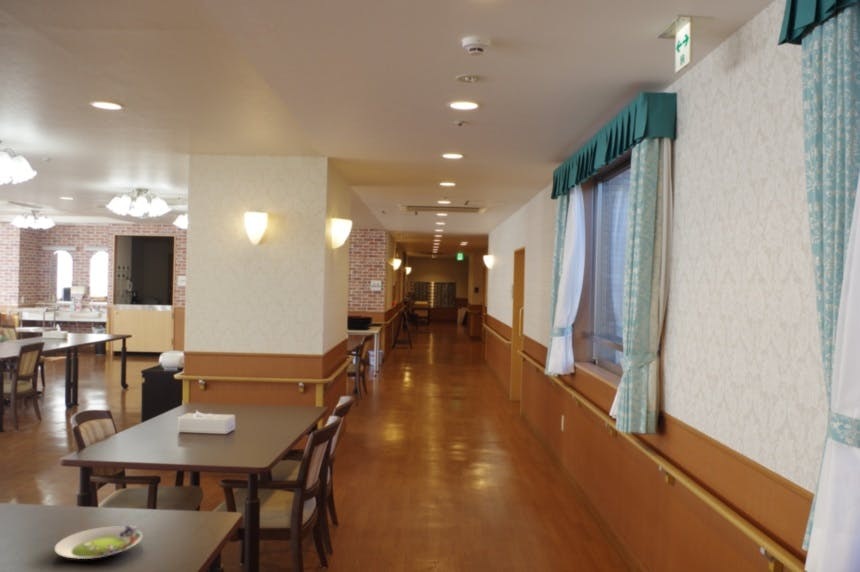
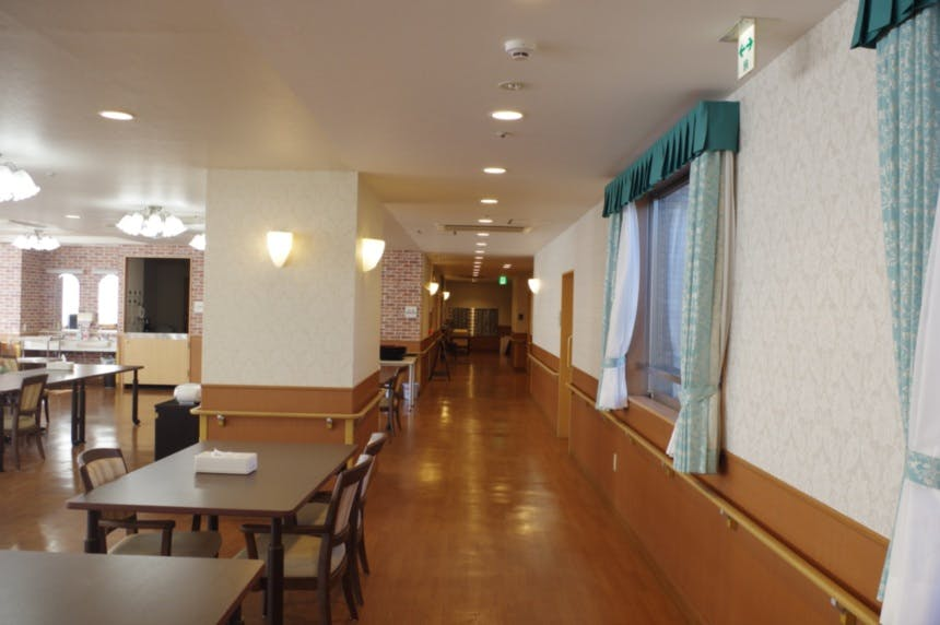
- salad plate [54,524,143,560]
